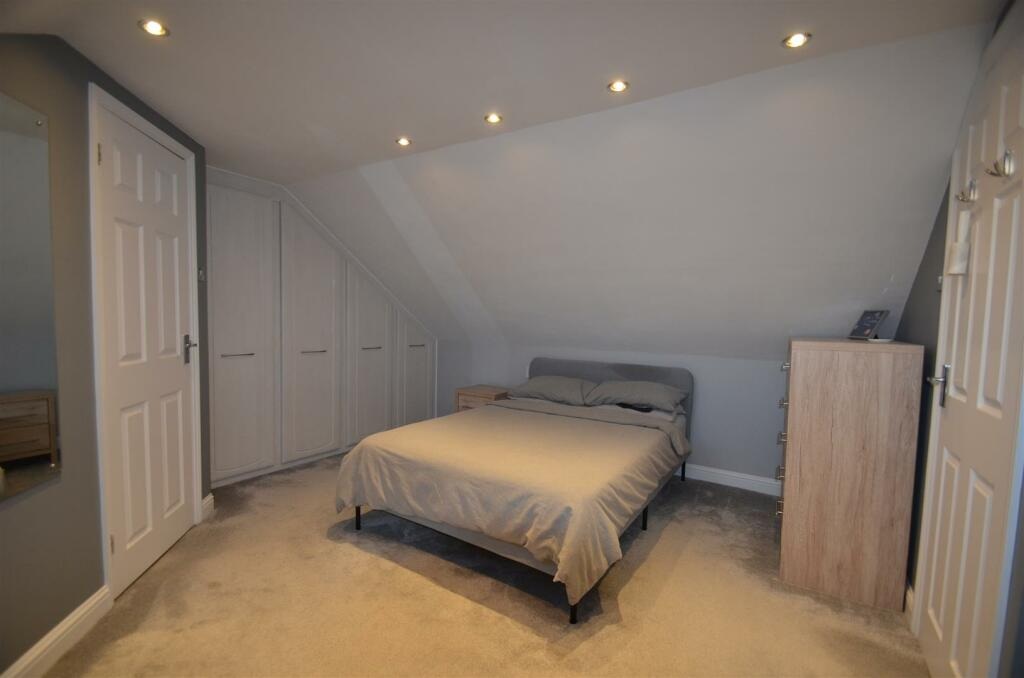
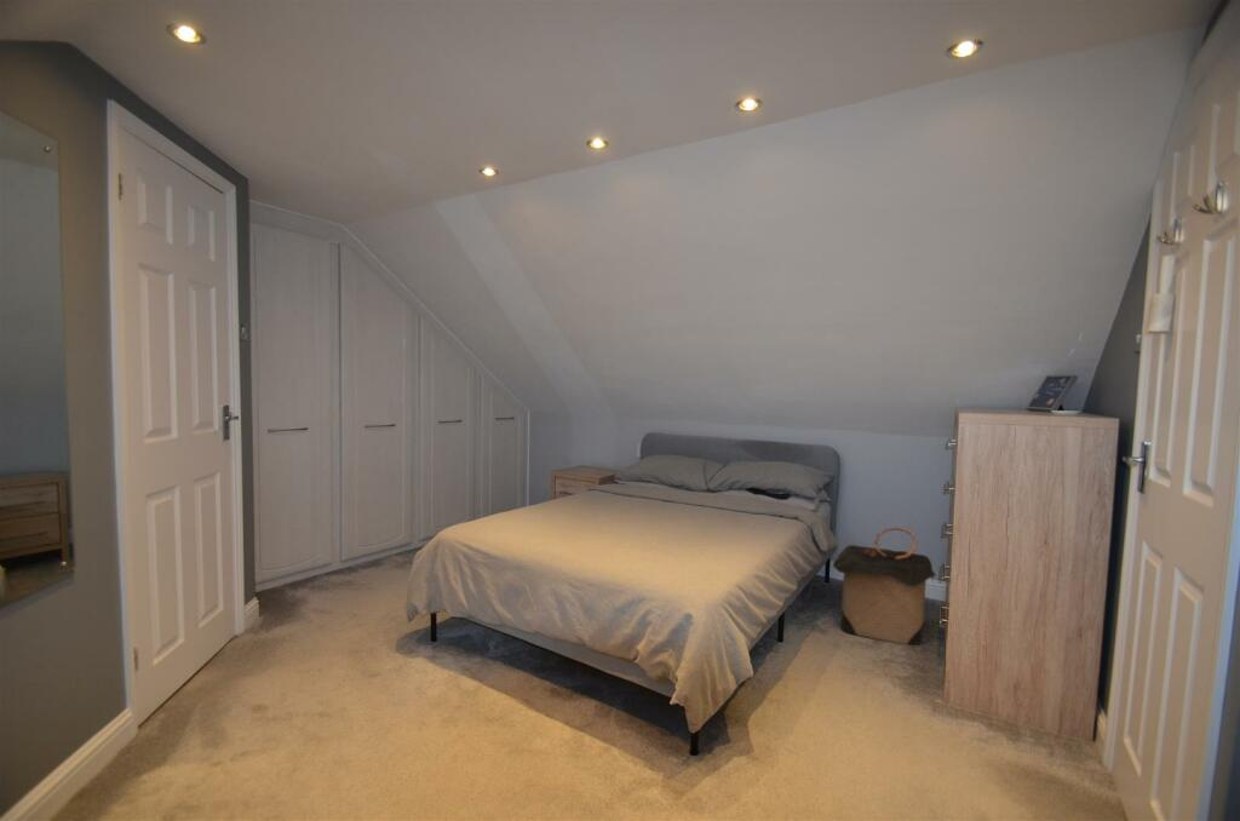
+ laundry hamper [832,526,936,647]
